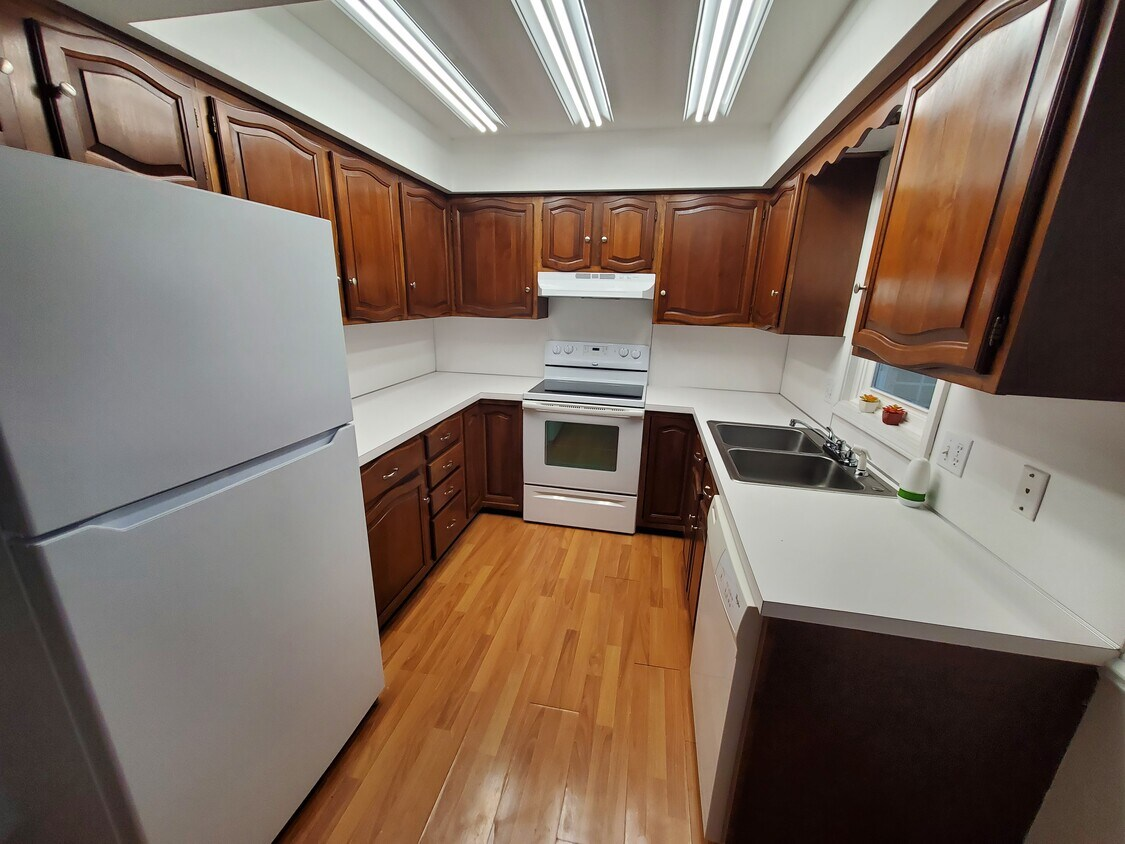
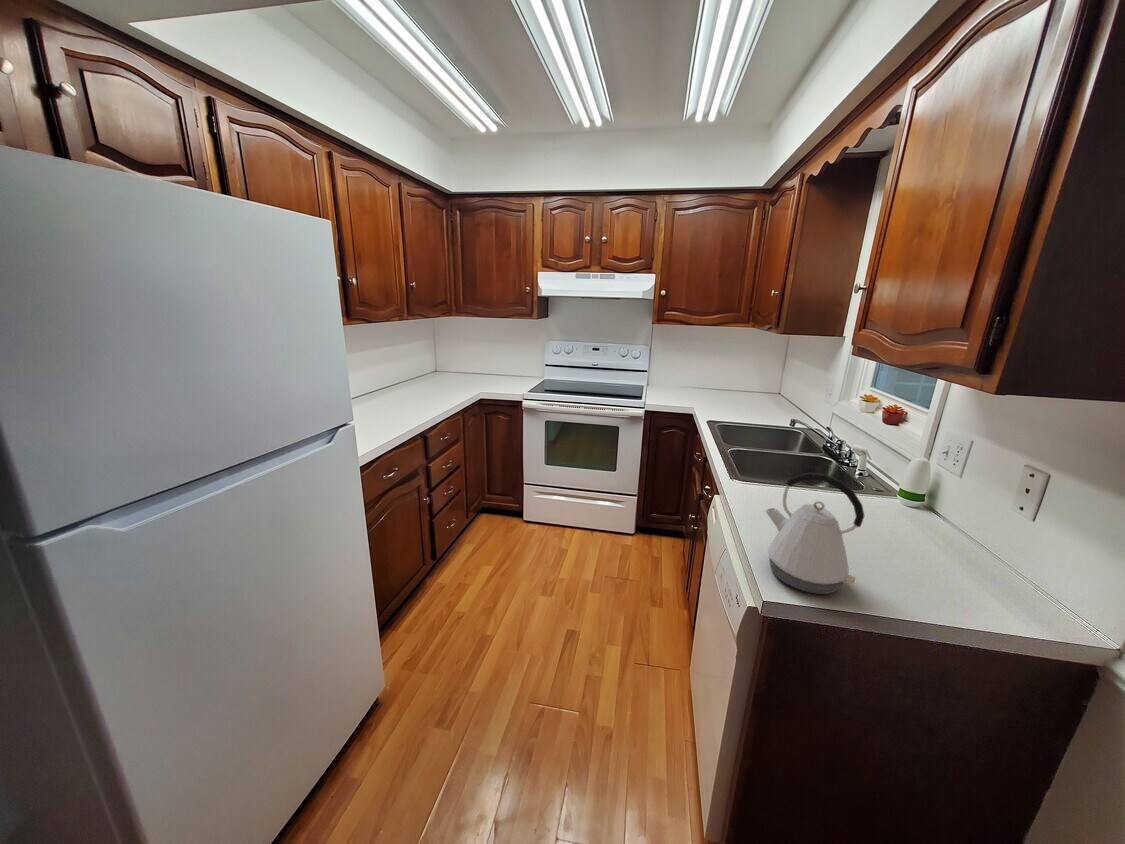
+ kettle [764,472,865,595]
